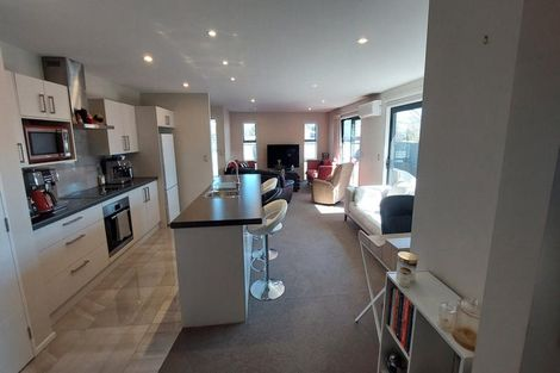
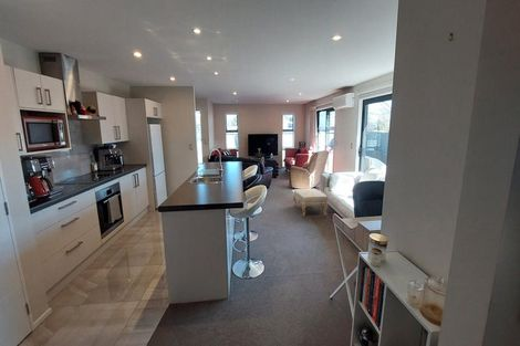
+ ottoman [292,187,329,218]
